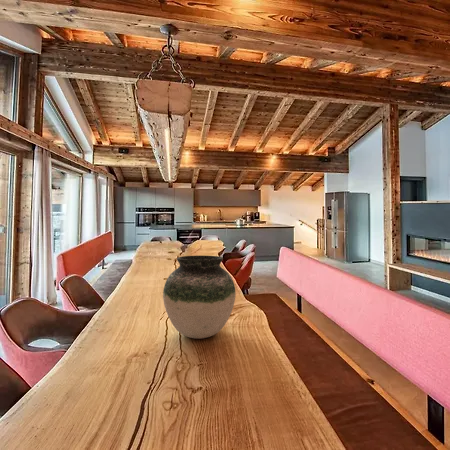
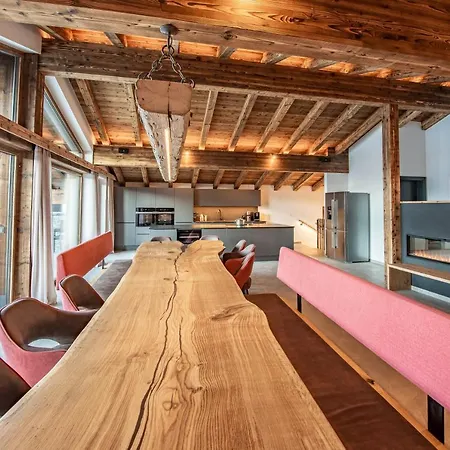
- vase [162,255,237,339]
